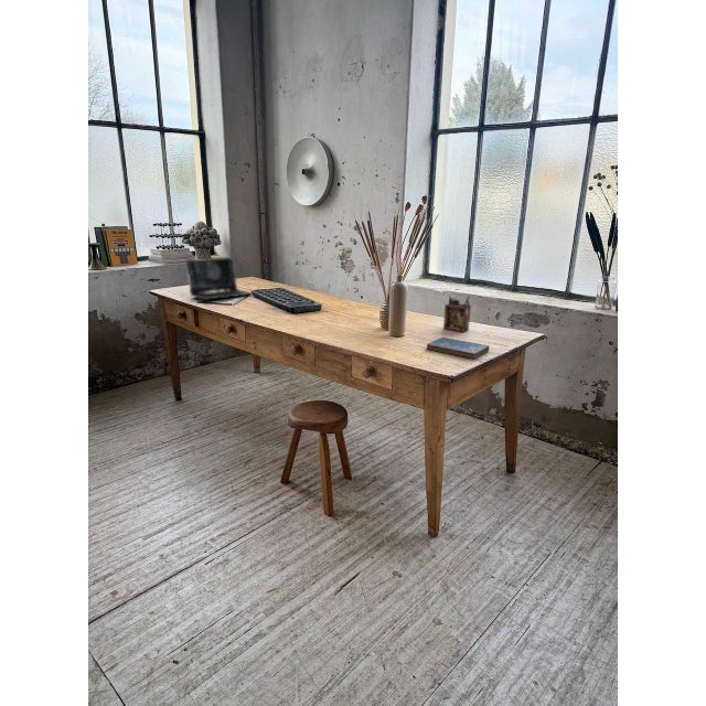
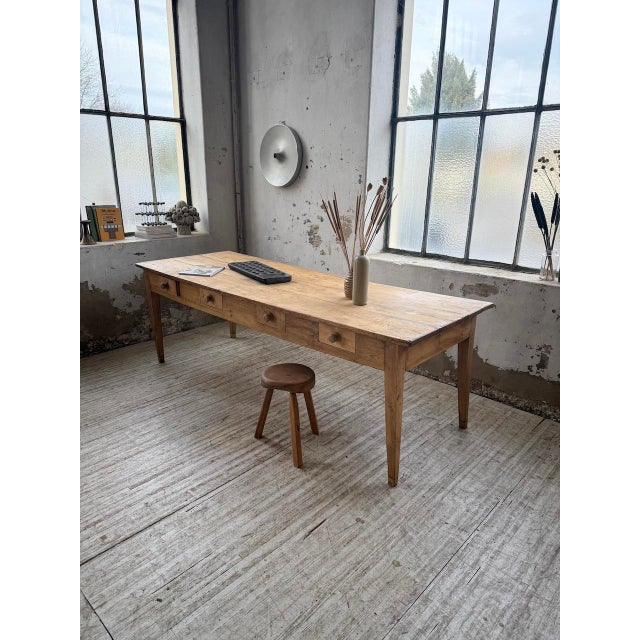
- laptop [184,257,253,301]
- hardcover book [426,336,490,360]
- desk organizer [442,295,472,333]
